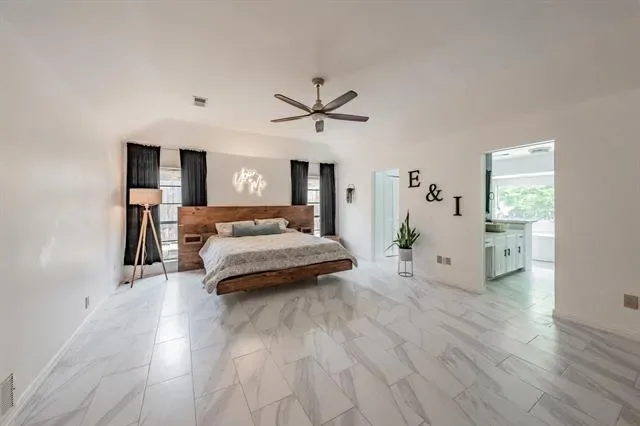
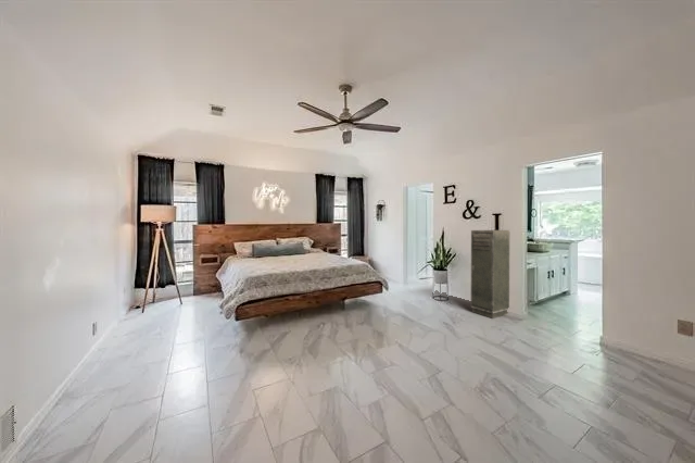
+ storage cabinet [470,229,510,320]
